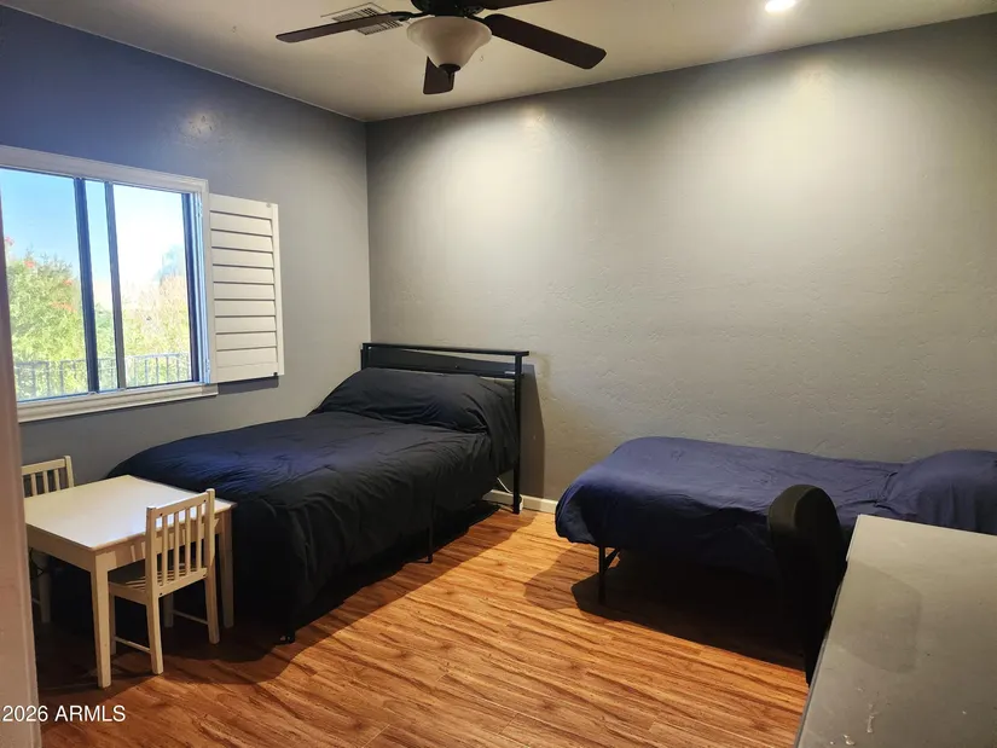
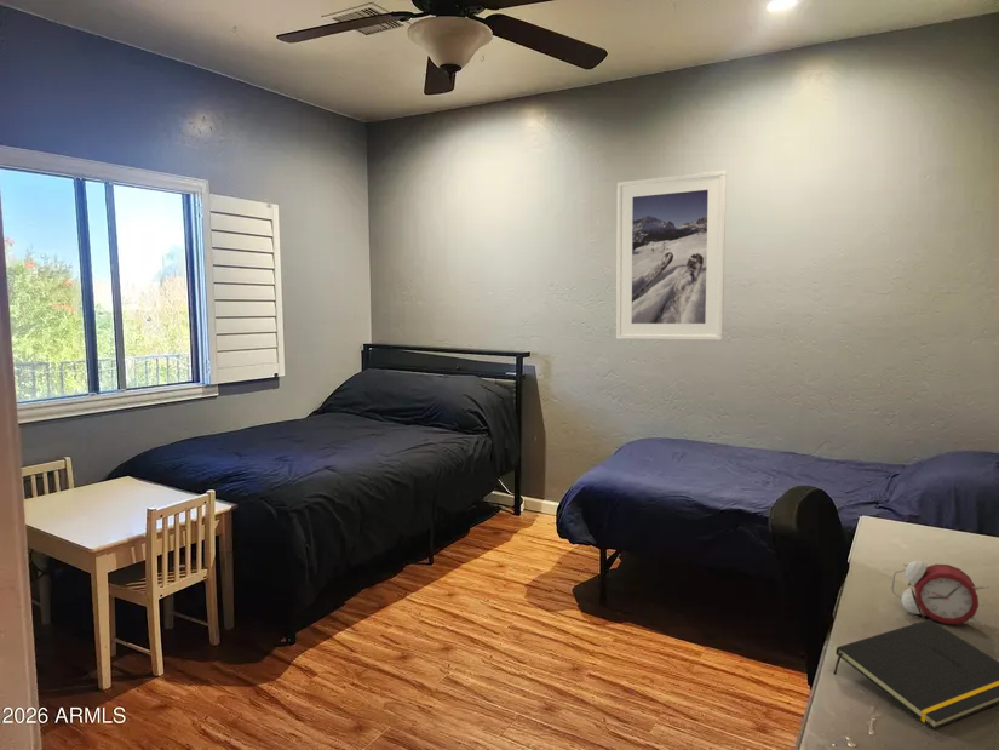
+ notepad [833,618,999,731]
+ alarm clock [890,560,991,626]
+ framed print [615,170,728,342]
